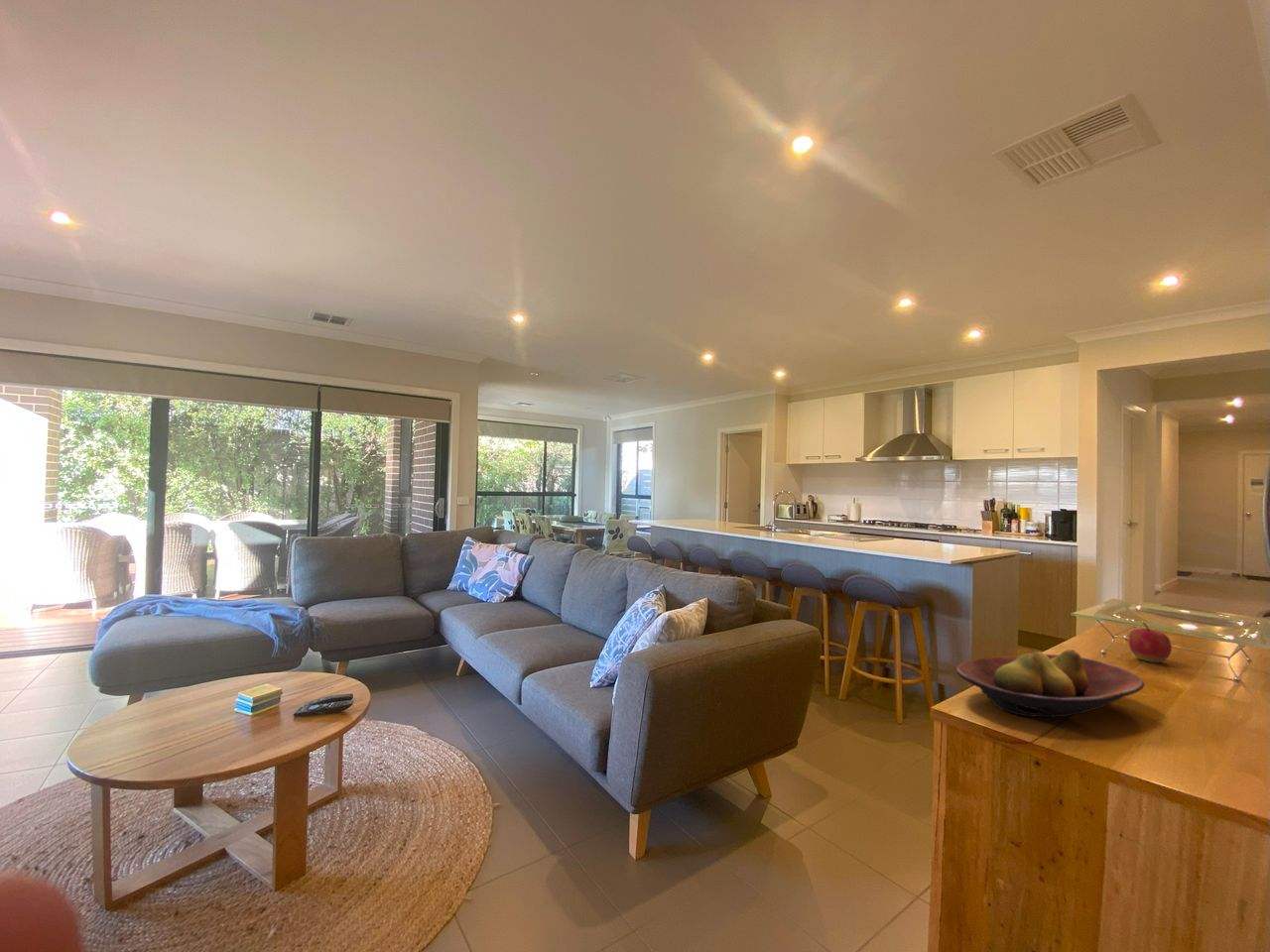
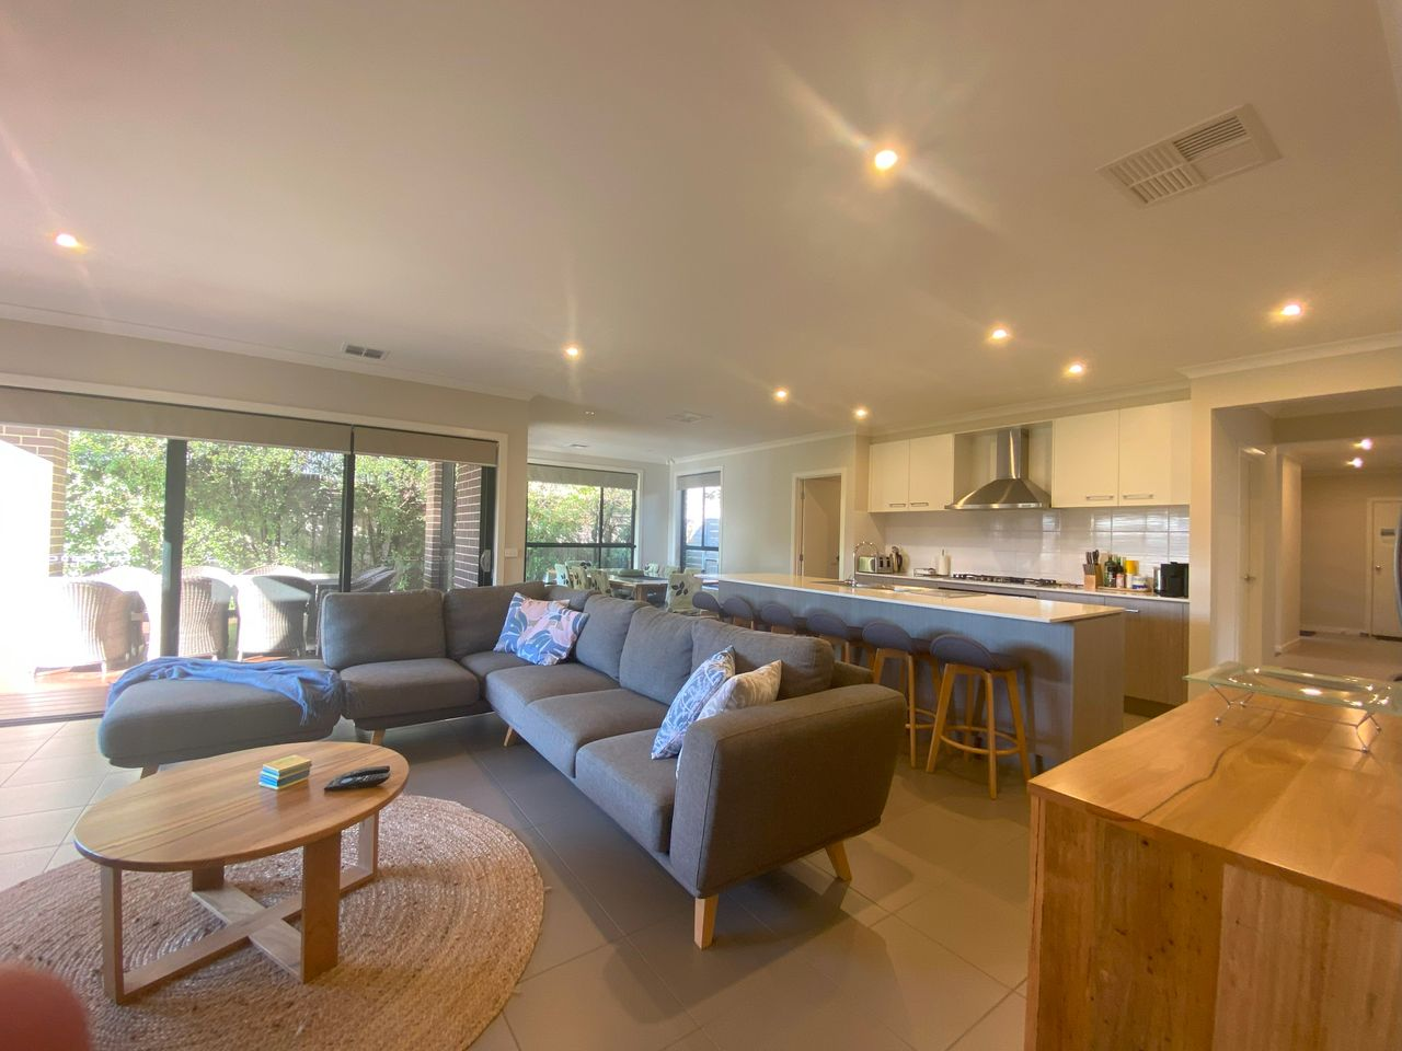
- apple [1128,621,1173,663]
- fruit bowl [955,649,1146,718]
